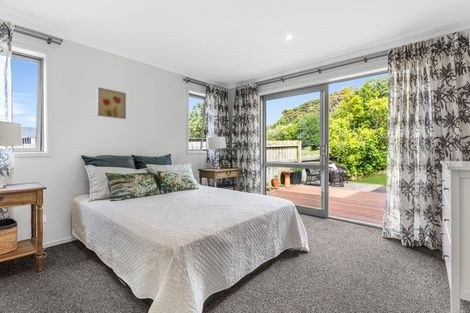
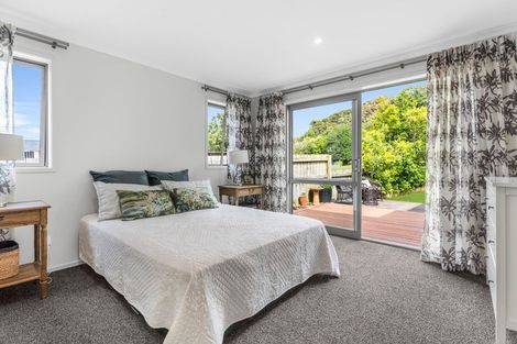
- wall art [96,86,127,120]
